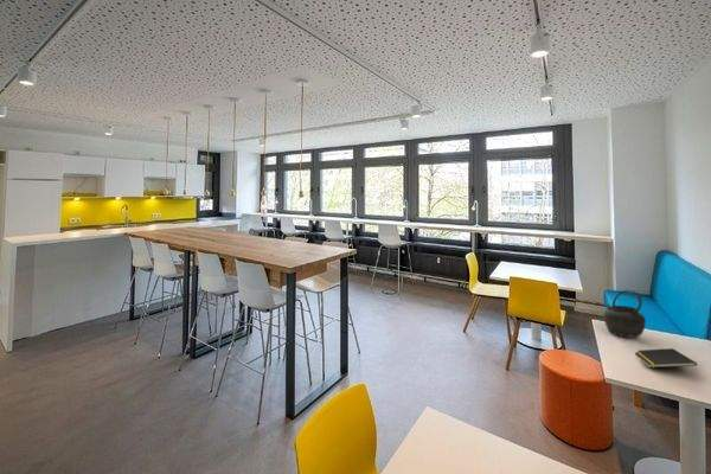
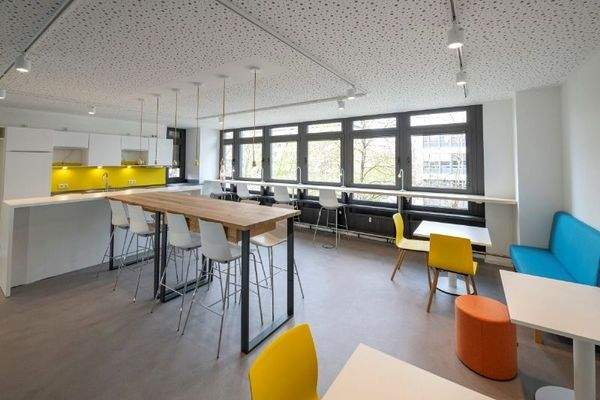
- kettle [602,289,647,339]
- notepad [634,347,698,369]
